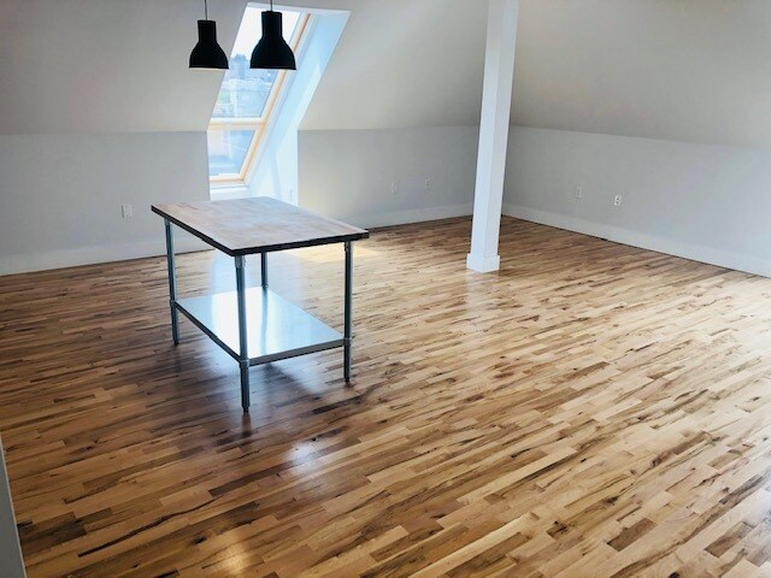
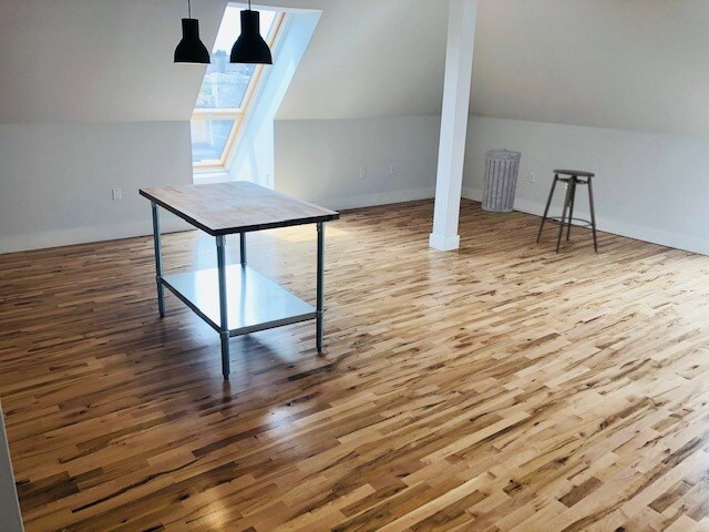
+ stool [535,168,598,254]
+ trash can [481,147,523,214]
